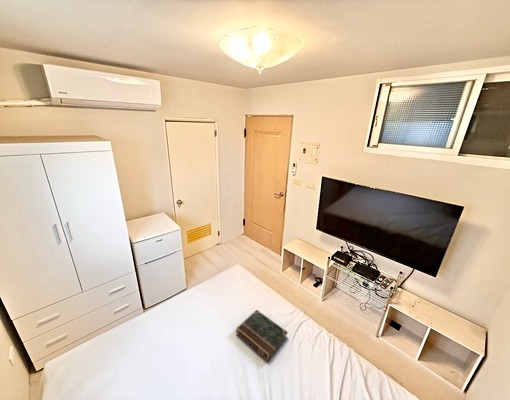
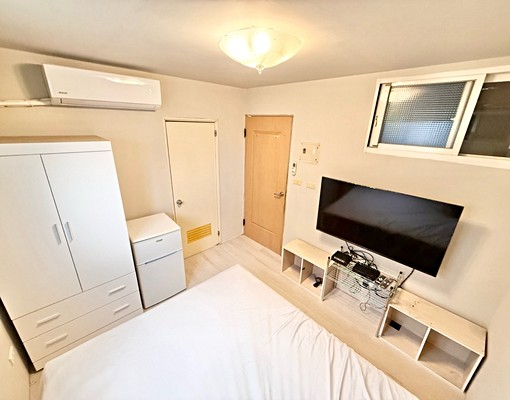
- book [235,309,289,362]
